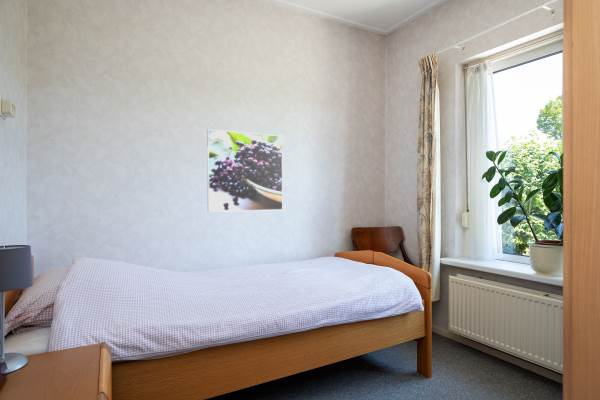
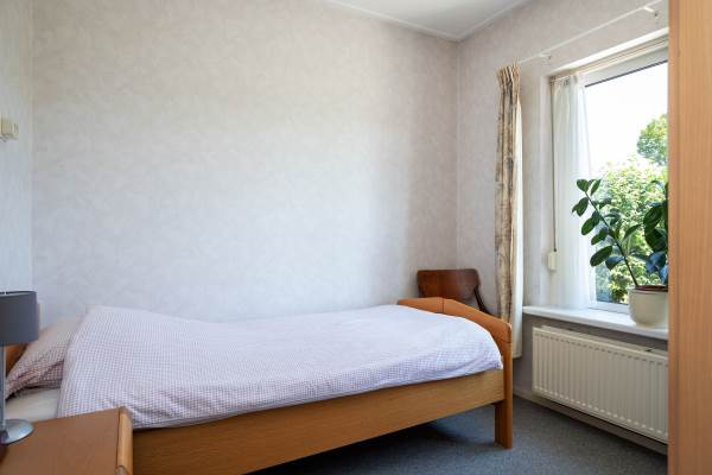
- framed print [206,128,284,213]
